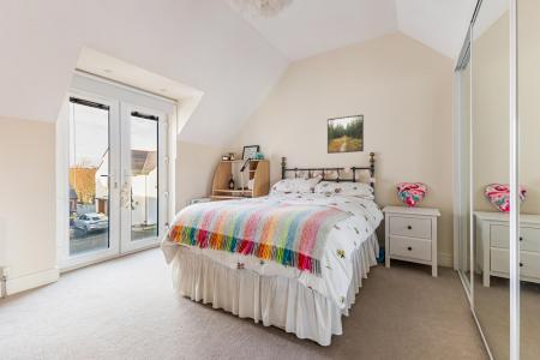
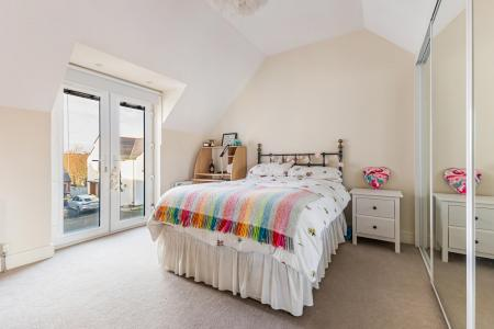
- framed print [326,114,365,155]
